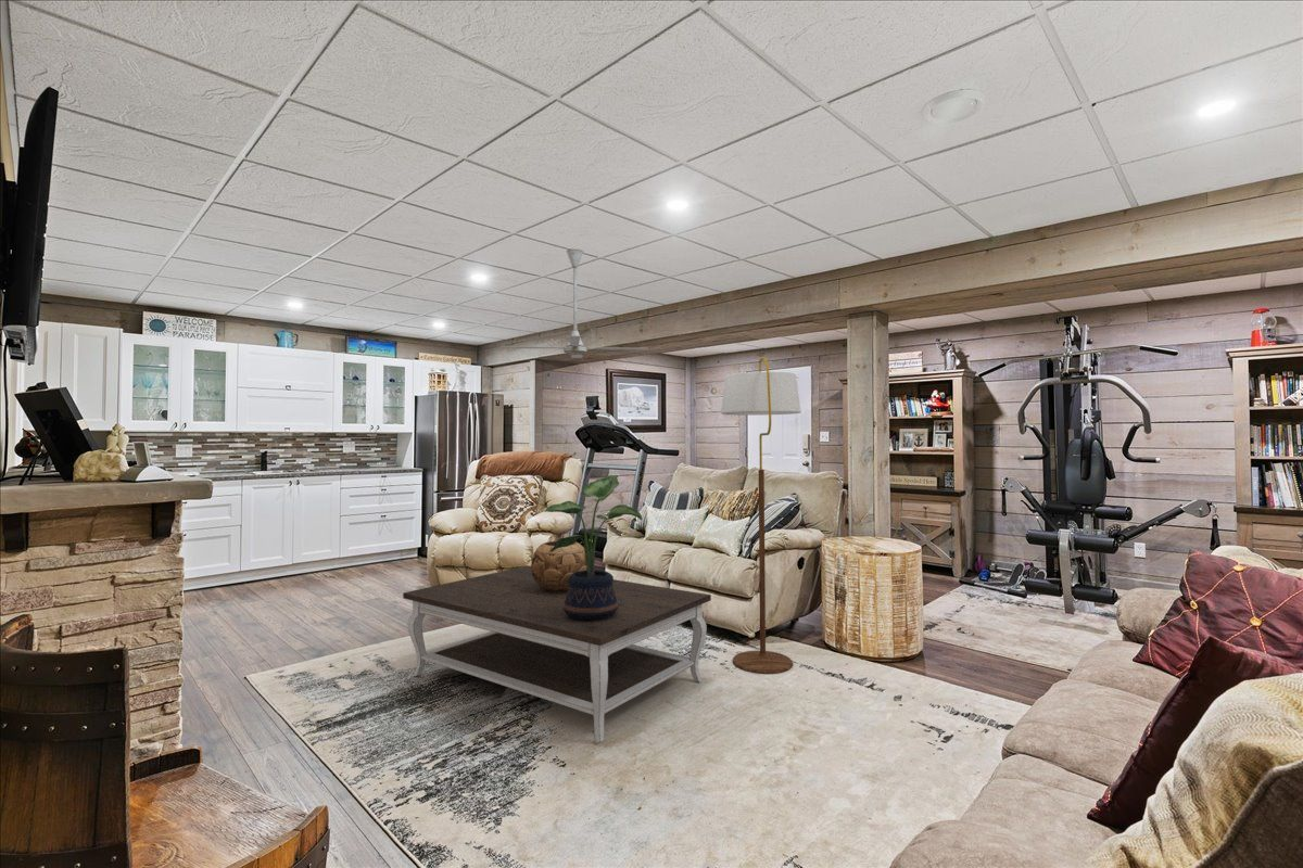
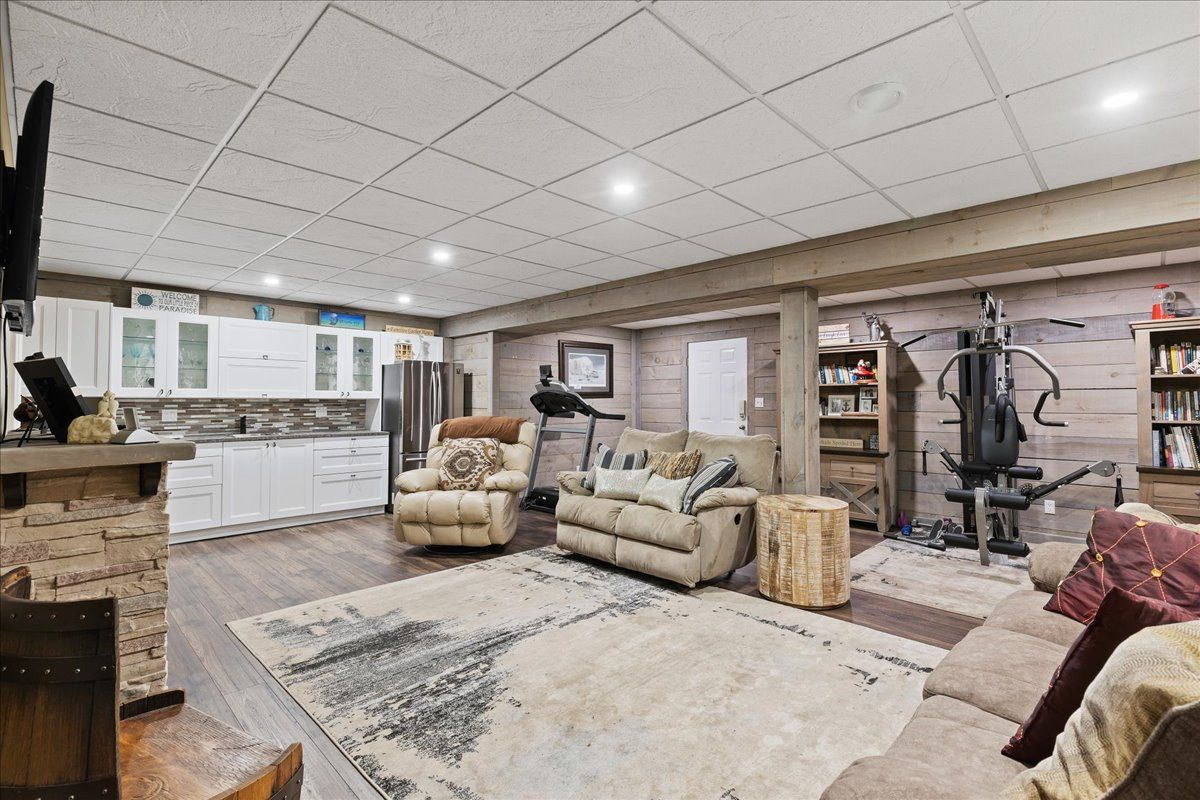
- coffee table [402,565,712,743]
- potted plant [543,474,643,621]
- floor lamp [720,356,802,674]
- decorative bowl [530,540,587,592]
- ceiling fan [499,247,649,359]
